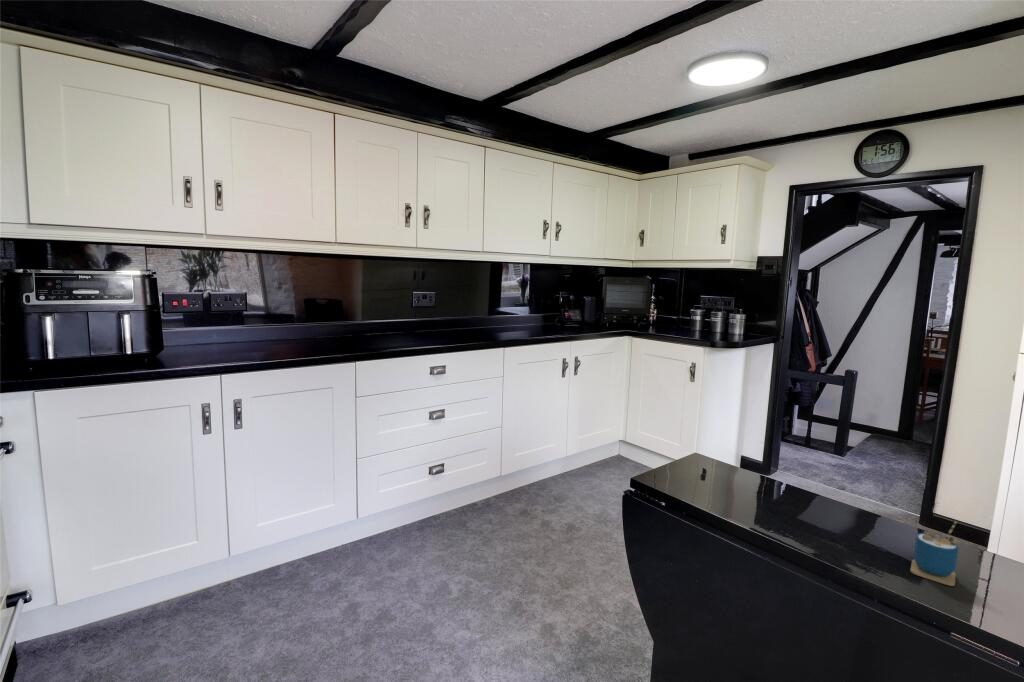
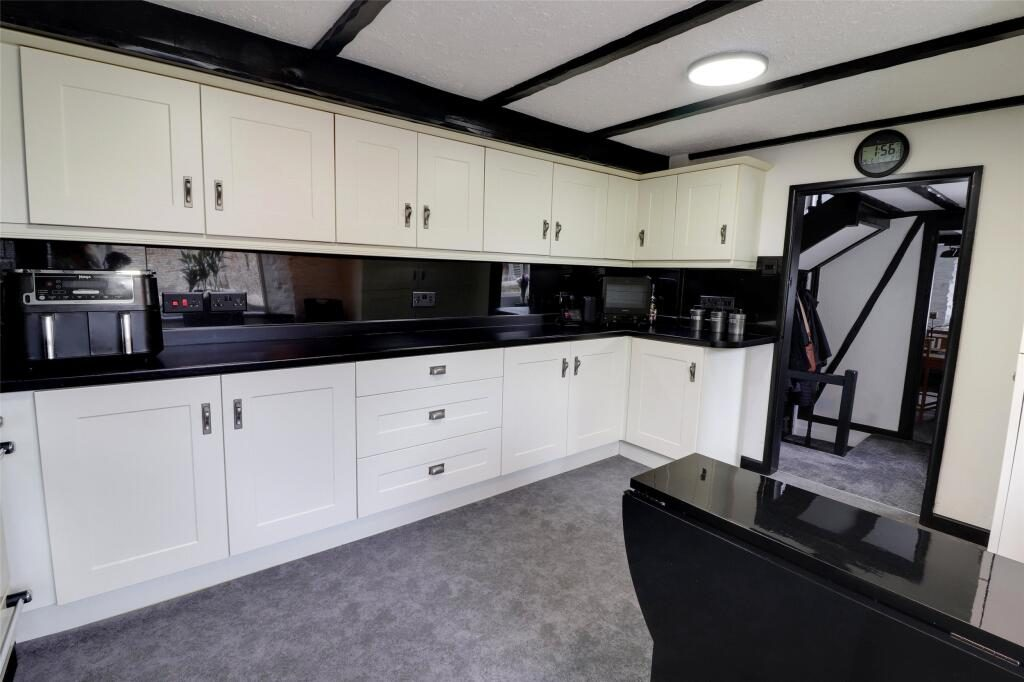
- cup [909,520,960,587]
